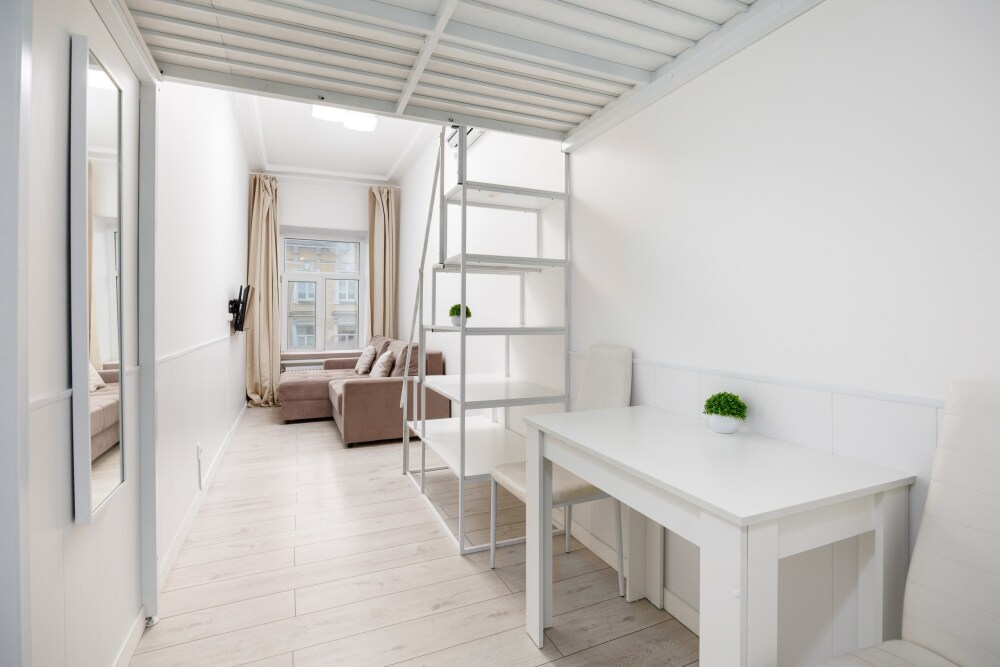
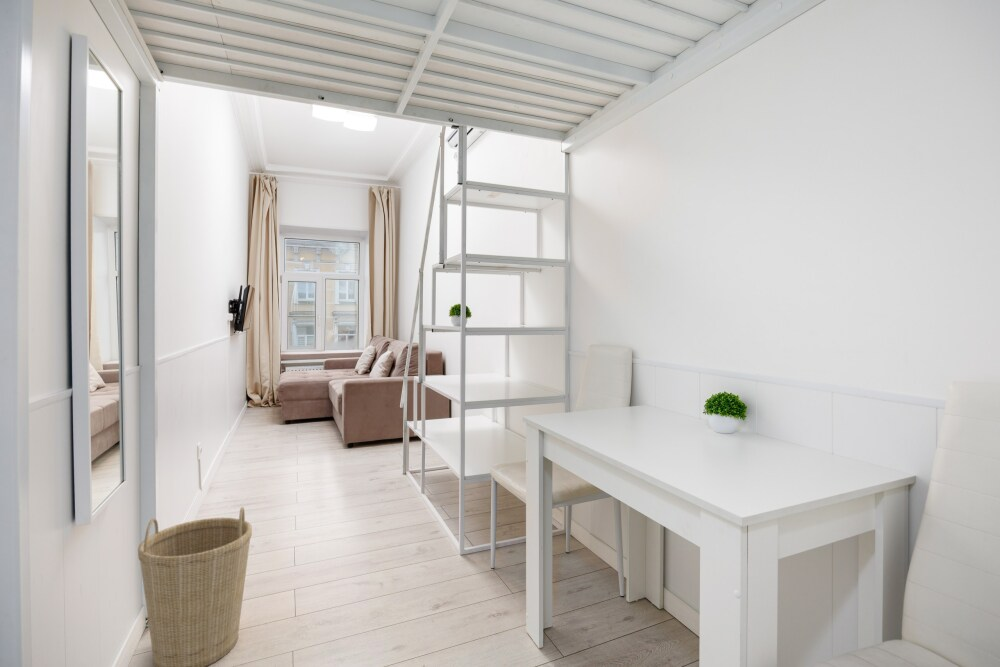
+ basket [137,506,253,667]
